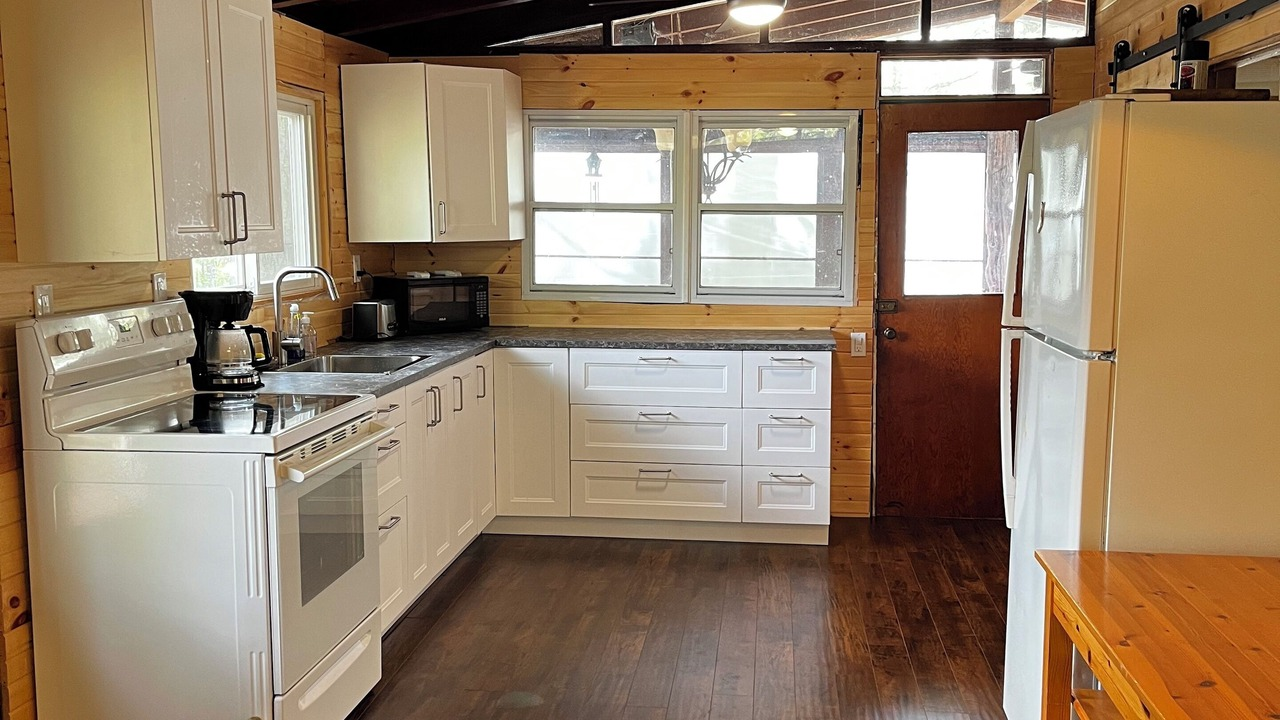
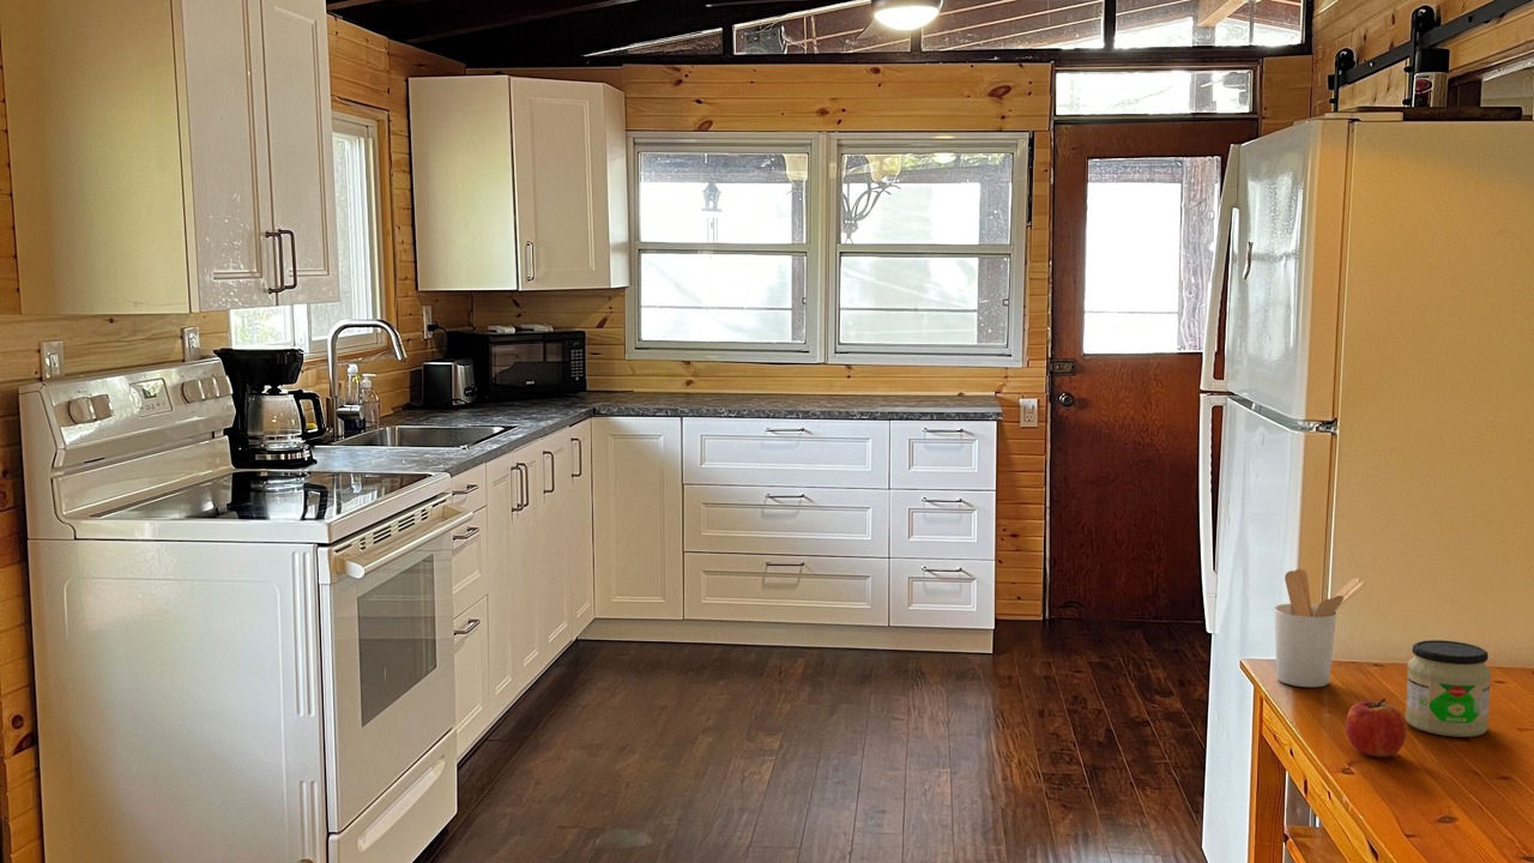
+ jar [1405,639,1492,738]
+ utensil holder [1274,568,1365,688]
+ fruit [1345,698,1407,759]
